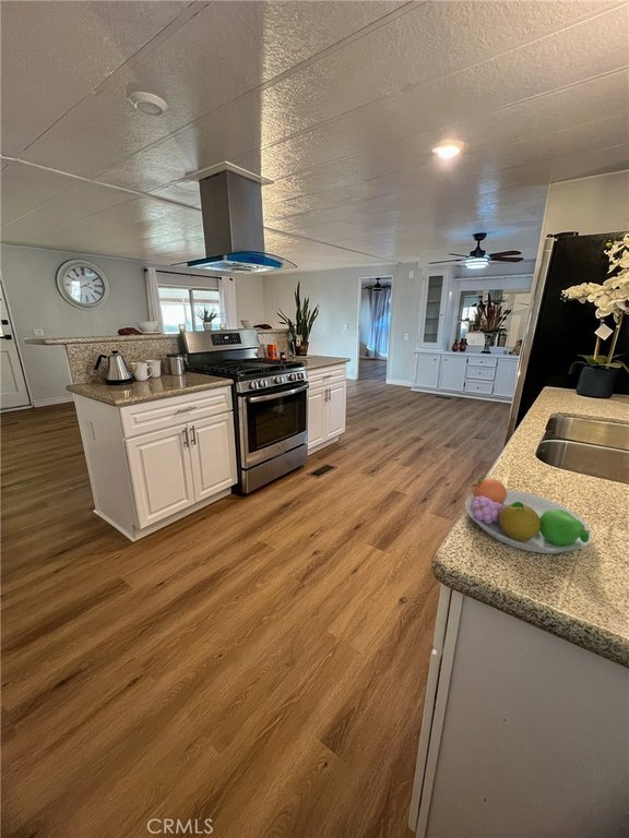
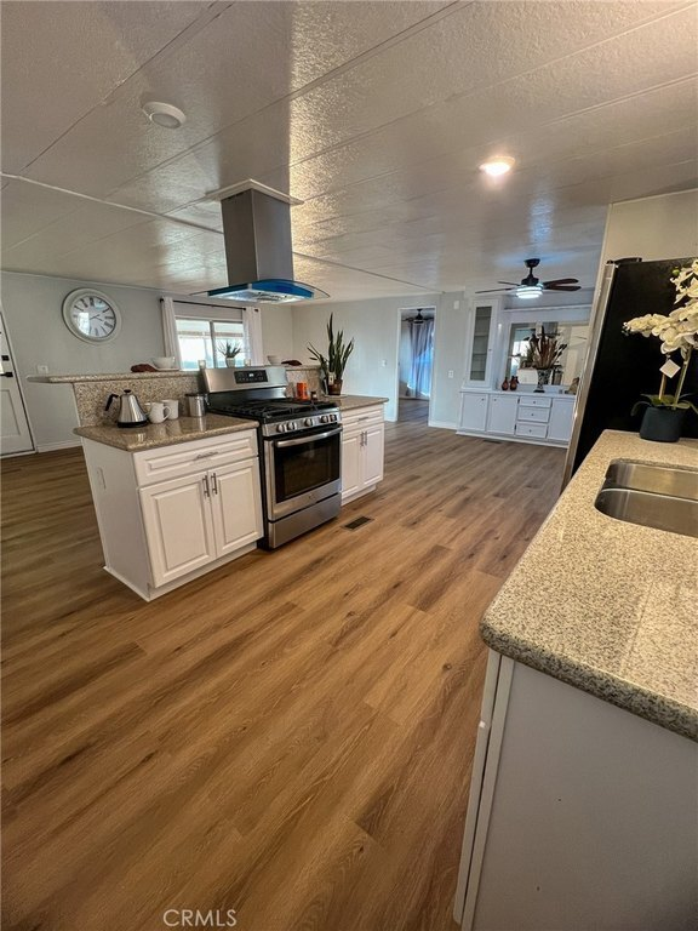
- fruit bowl [464,475,593,554]
